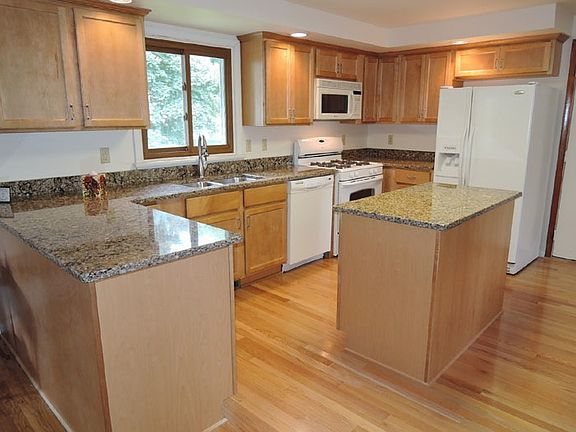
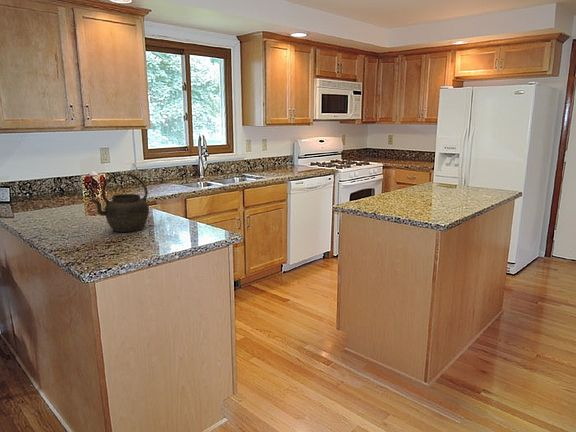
+ kettle [89,172,150,233]
